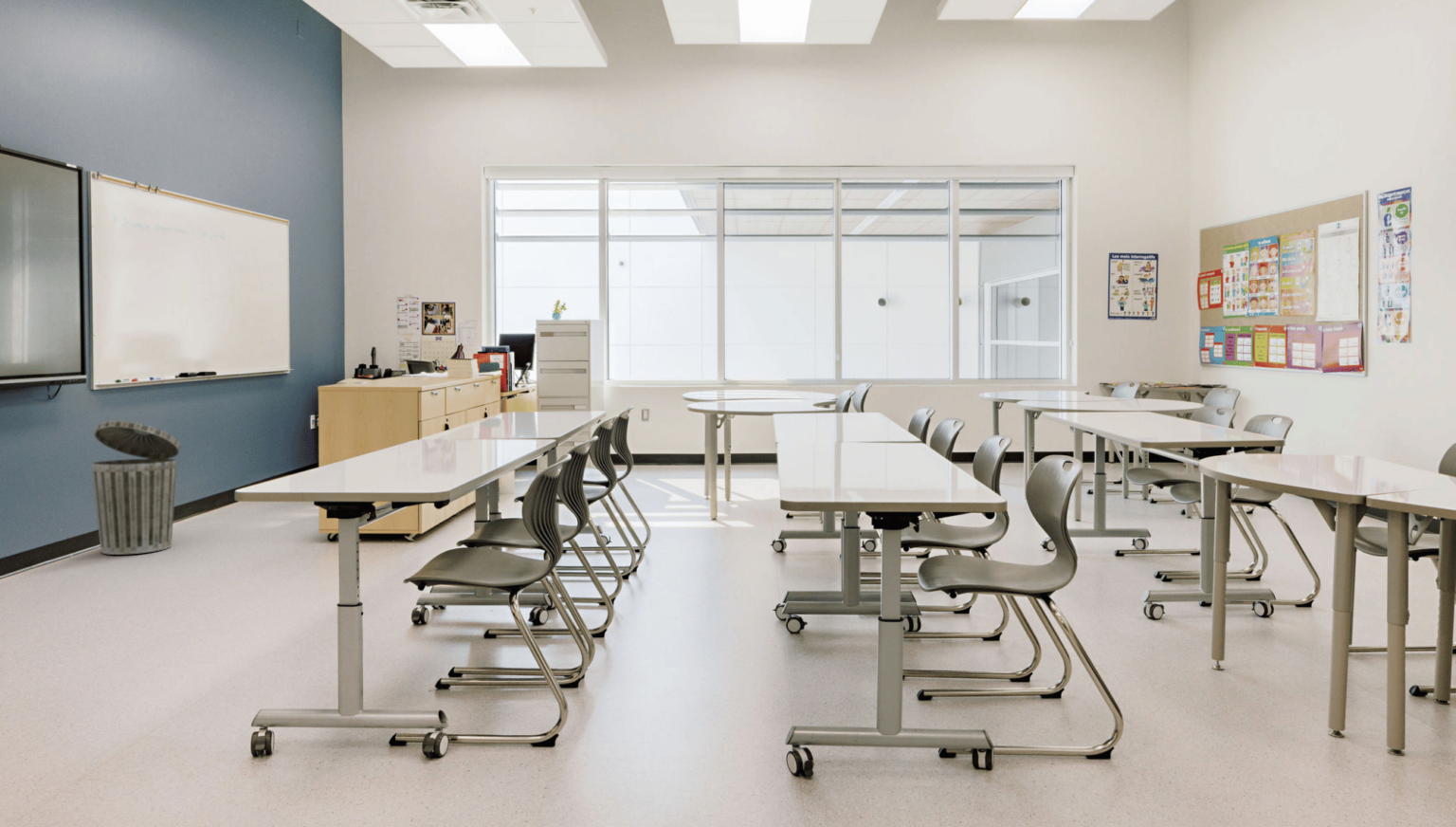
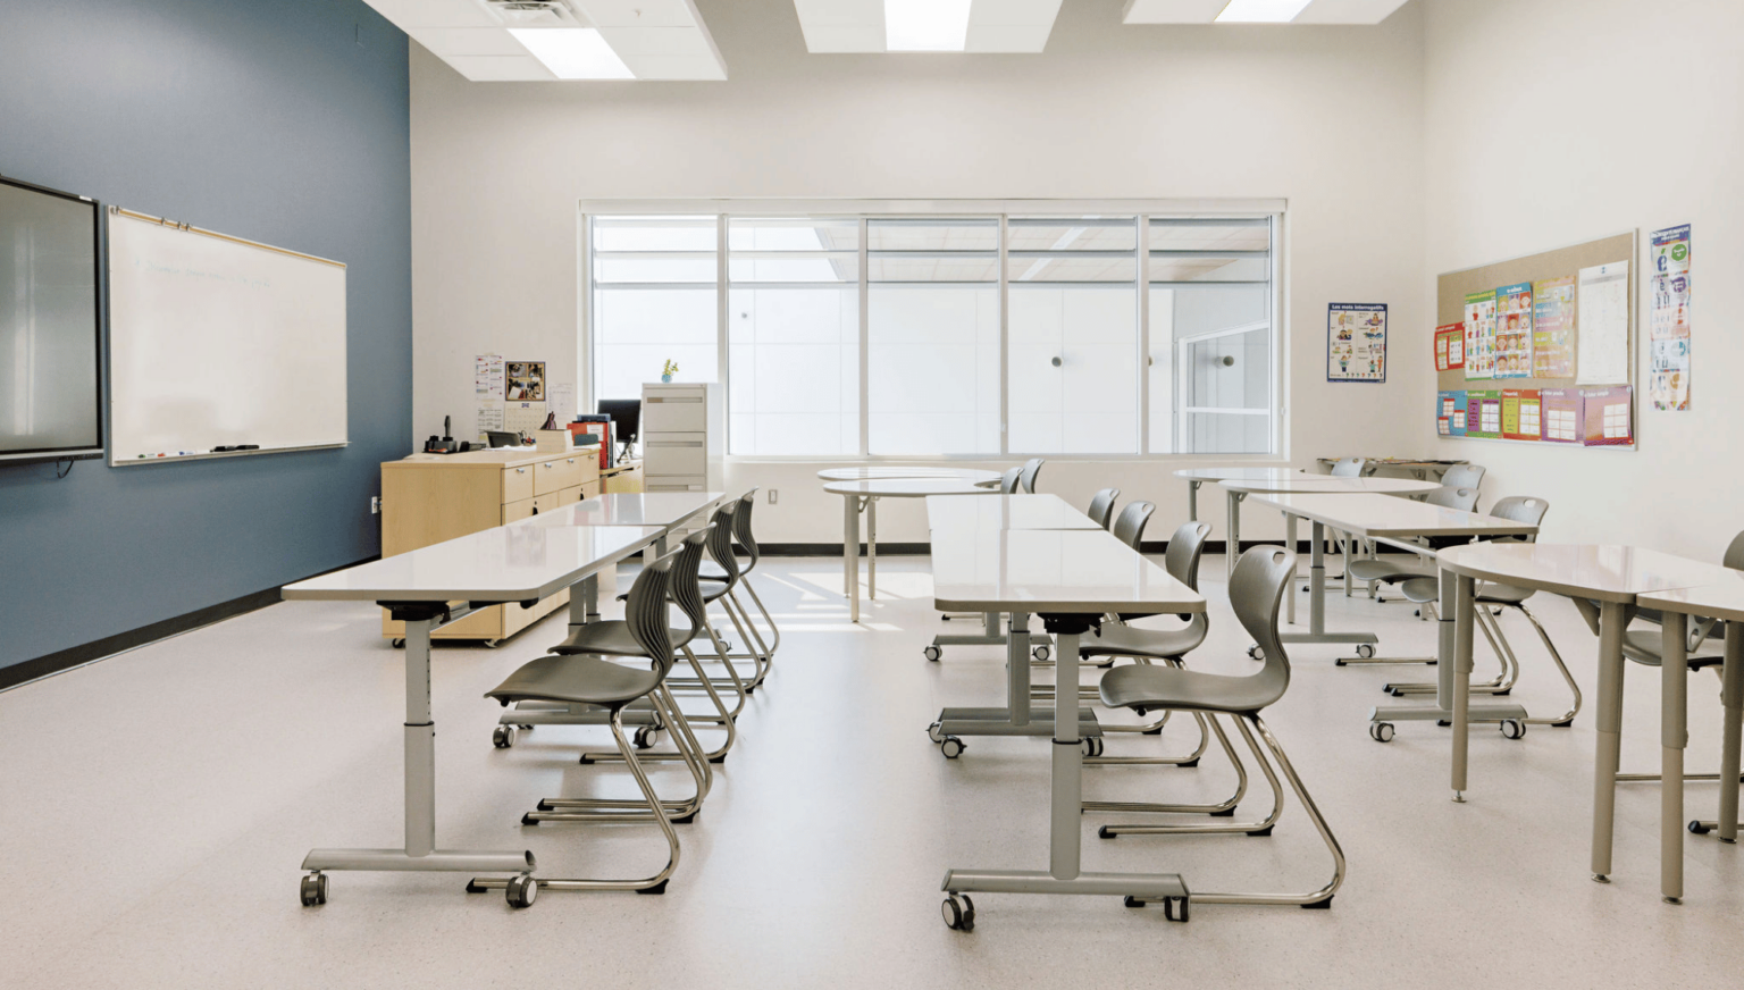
- trash can [90,420,182,556]
